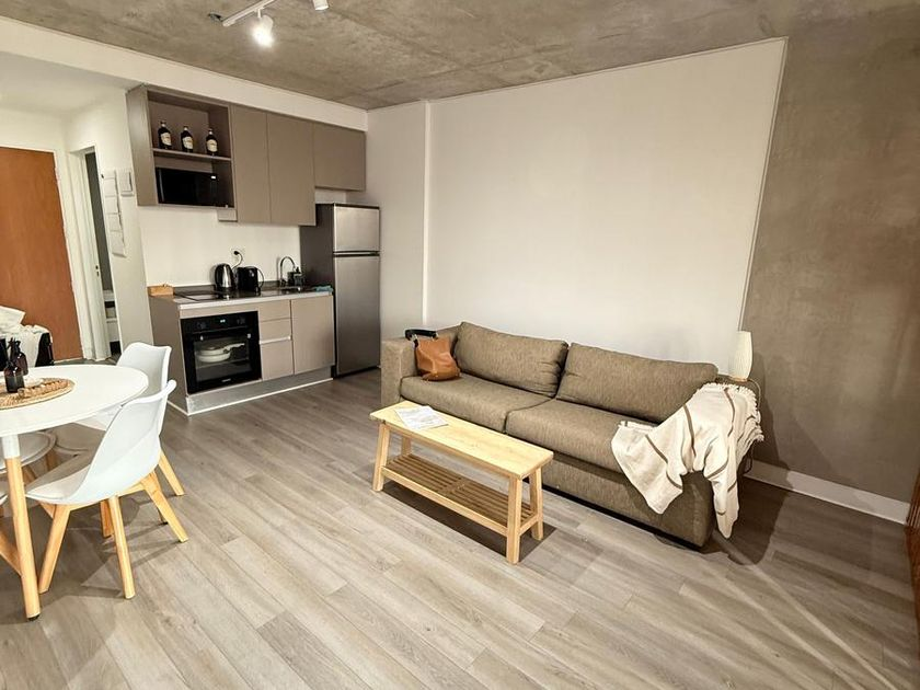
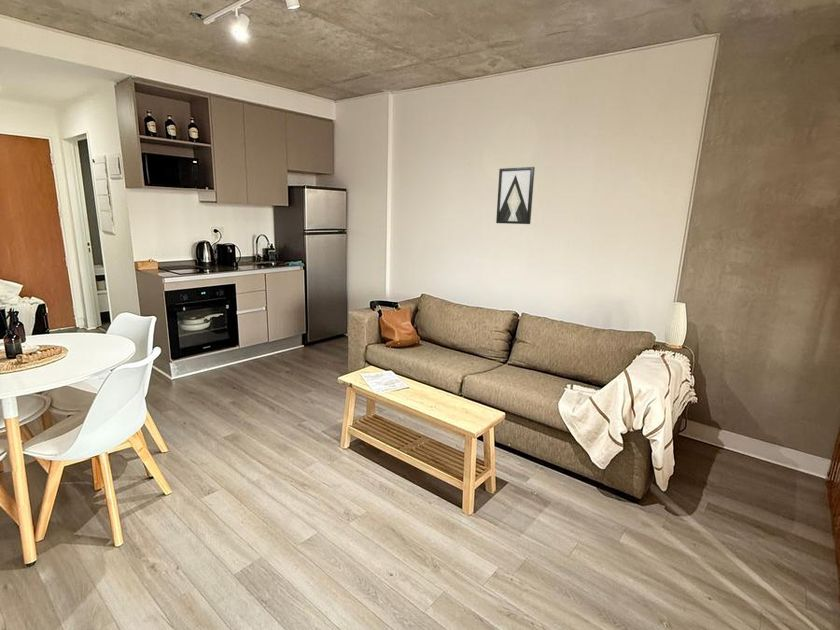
+ wall art [495,166,536,225]
